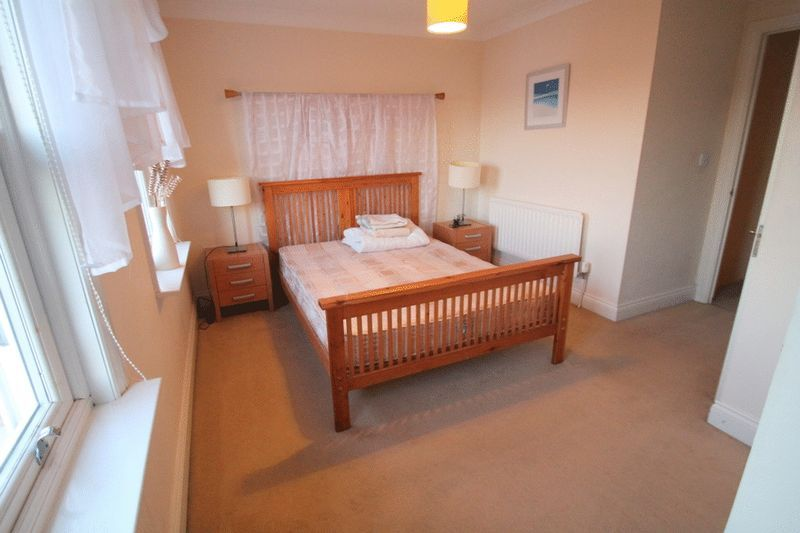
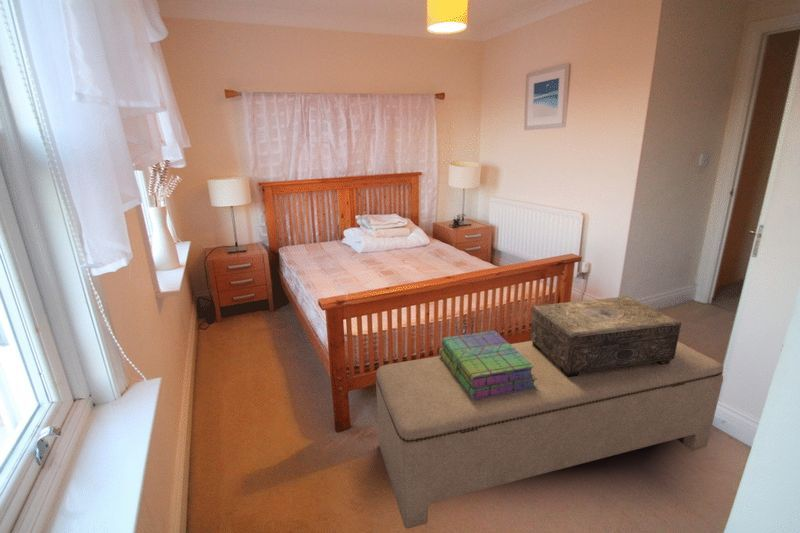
+ stack of books [438,329,537,400]
+ decorative box [529,295,682,377]
+ bench [375,340,724,530]
